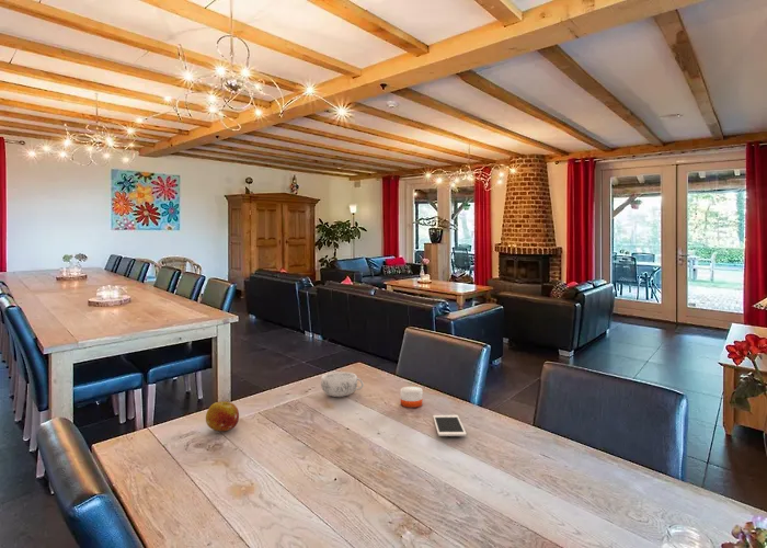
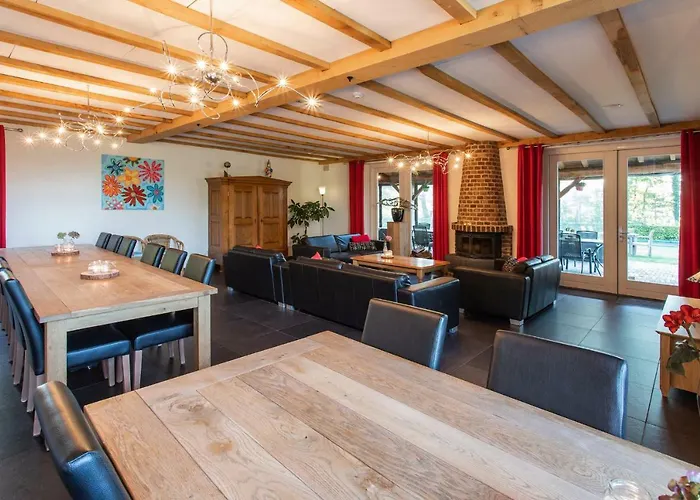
- fruit [205,400,240,432]
- candle [399,386,423,409]
- cell phone [432,414,468,437]
- decorative bowl [320,370,365,398]
